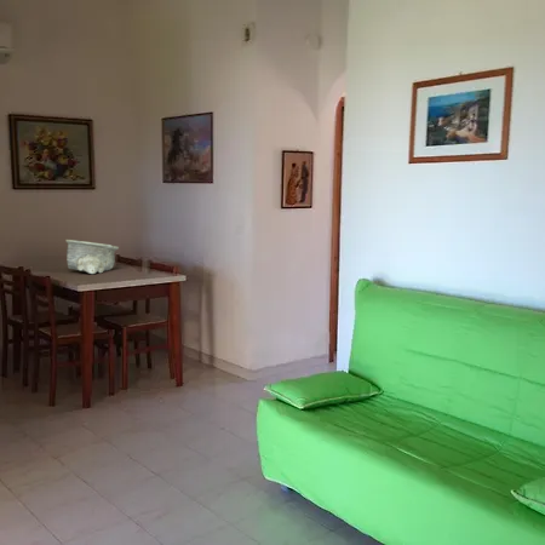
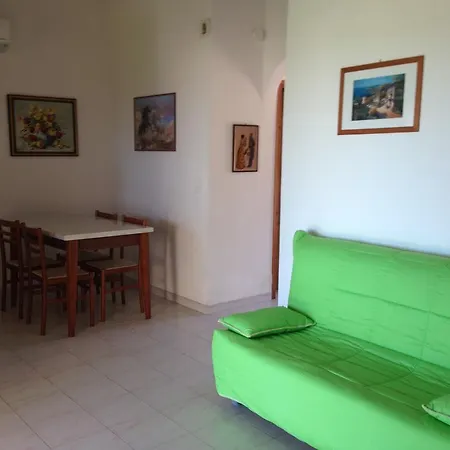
- decorative bowl [64,239,120,275]
